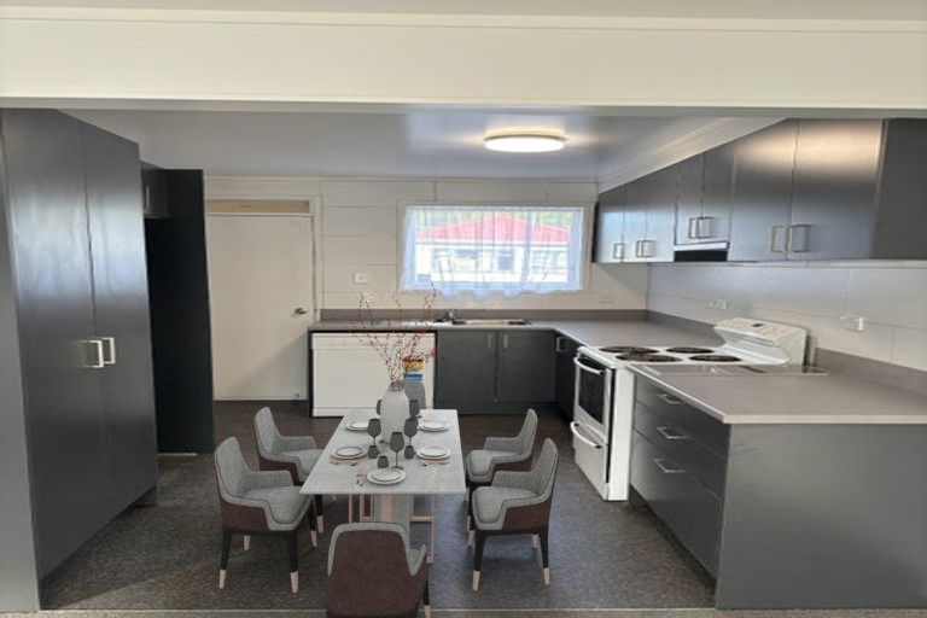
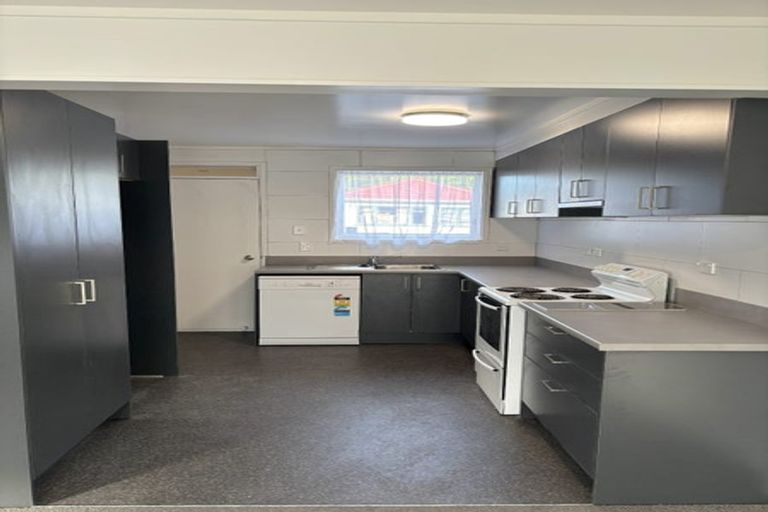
- dining table [214,282,560,618]
